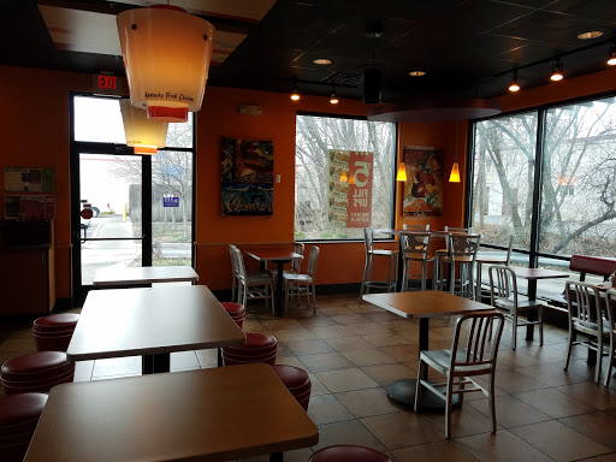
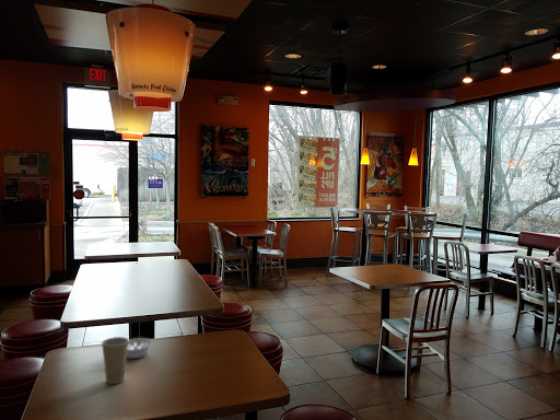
+ legume [126,337,153,360]
+ paper cup [101,336,129,385]
